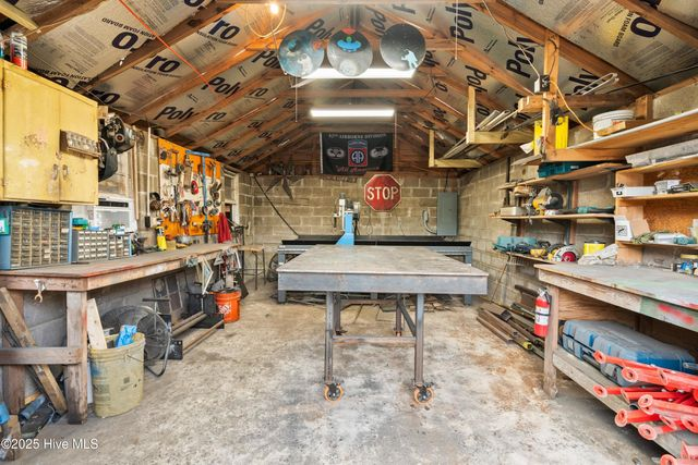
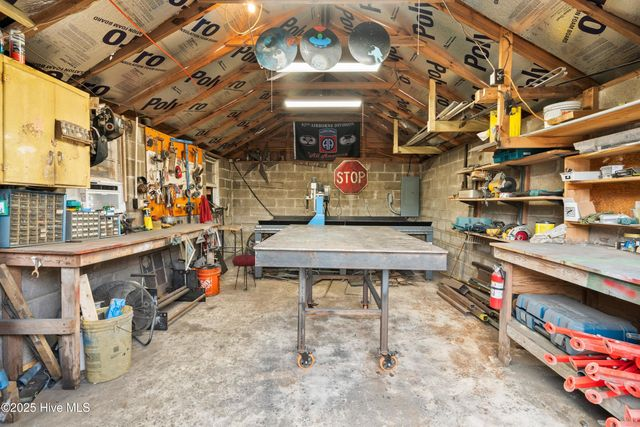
+ stool [231,254,257,292]
